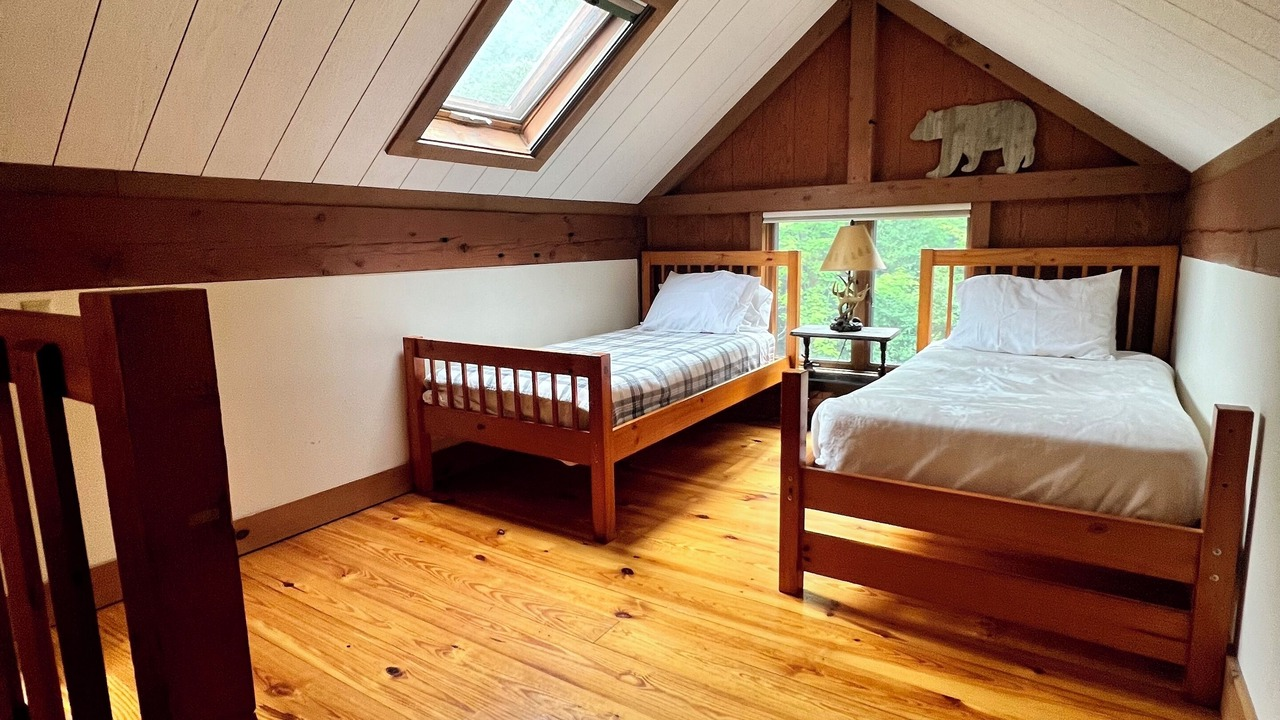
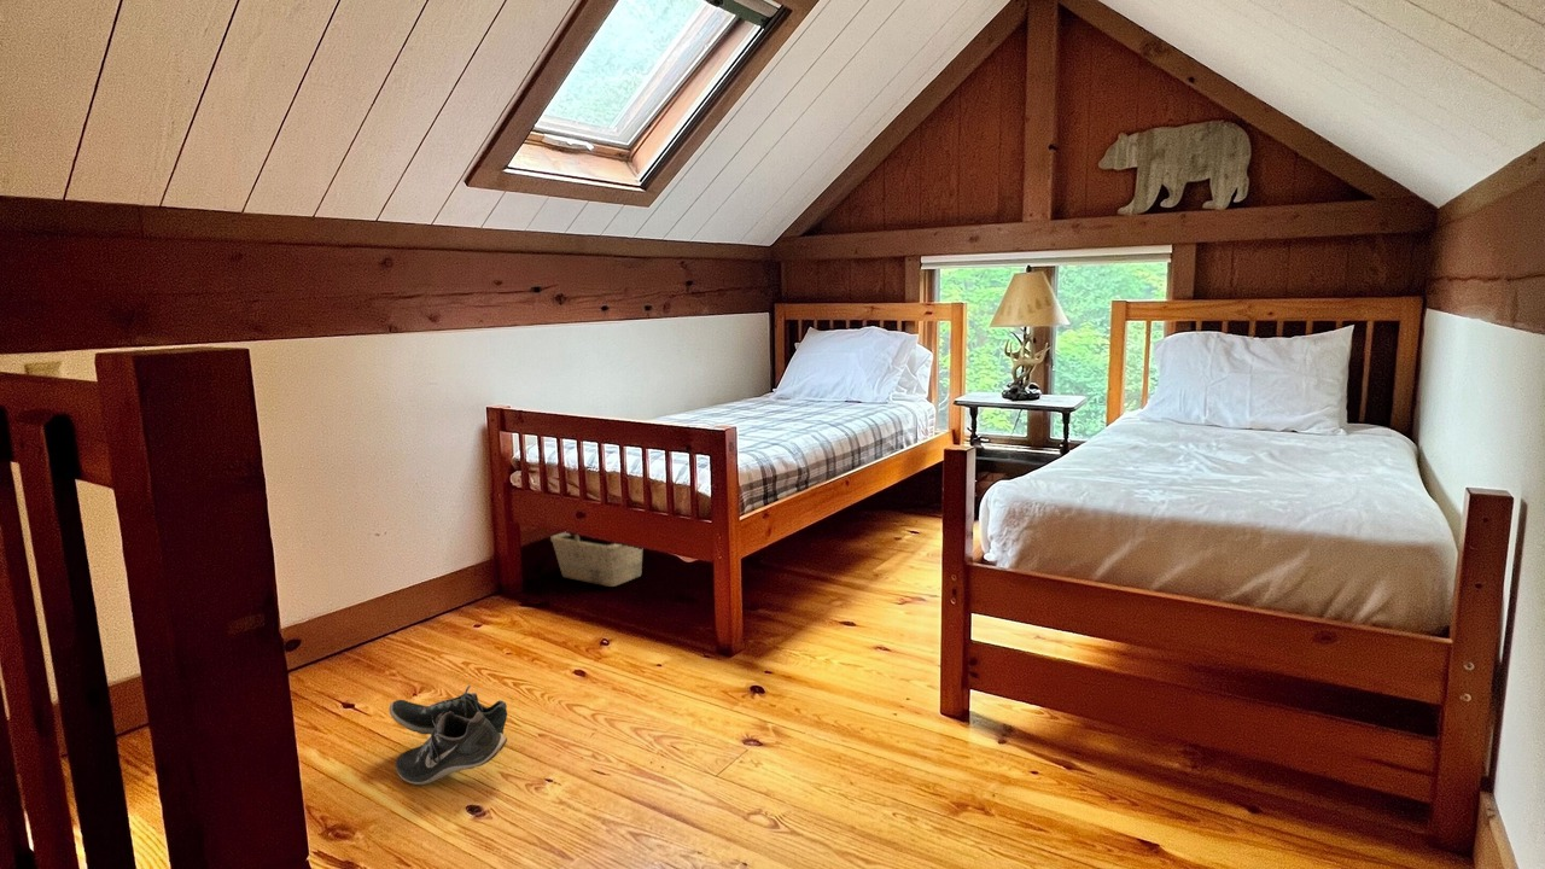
+ basket [549,531,643,588]
+ shoe [387,684,508,786]
